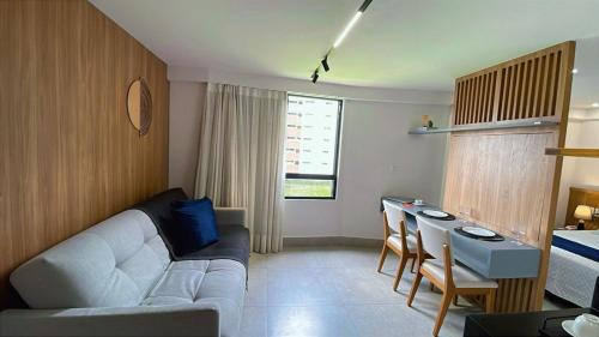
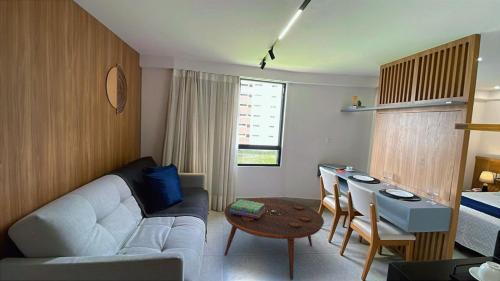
+ stack of books [230,198,265,219]
+ coffee table [223,197,325,281]
